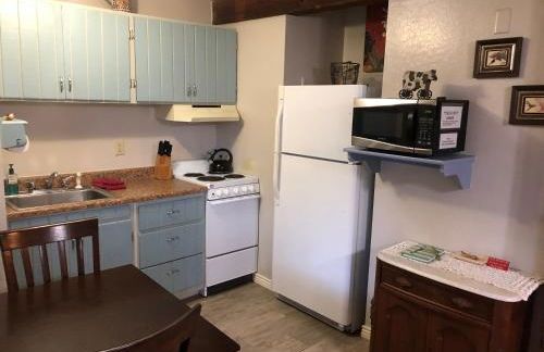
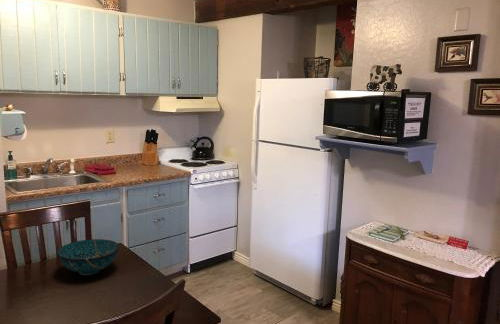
+ decorative bowl [56,238,120,276]
